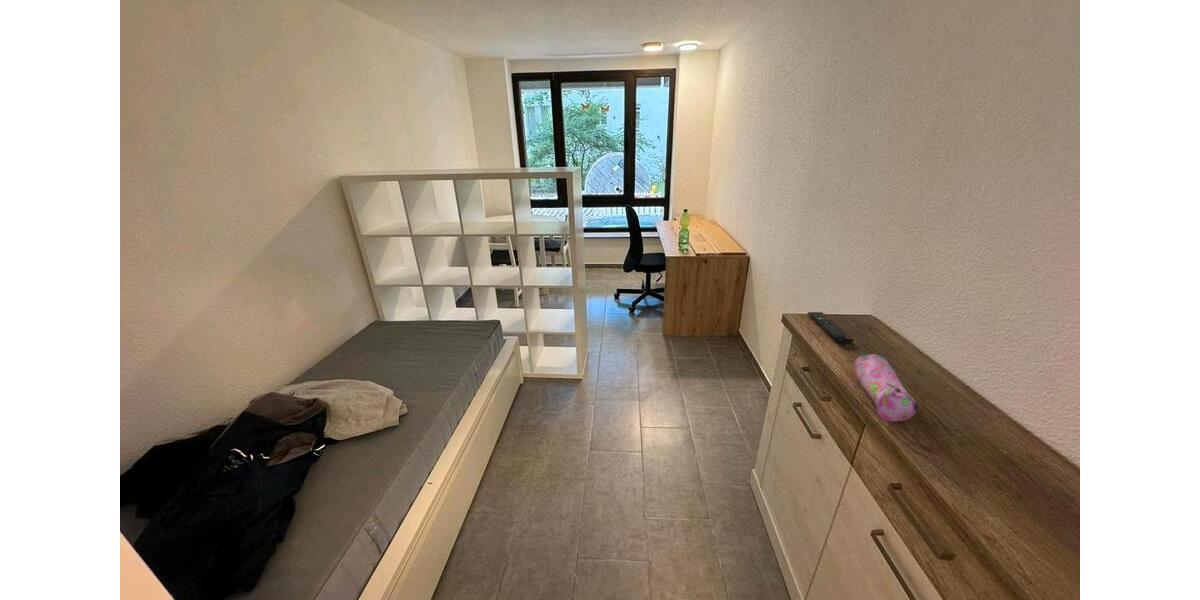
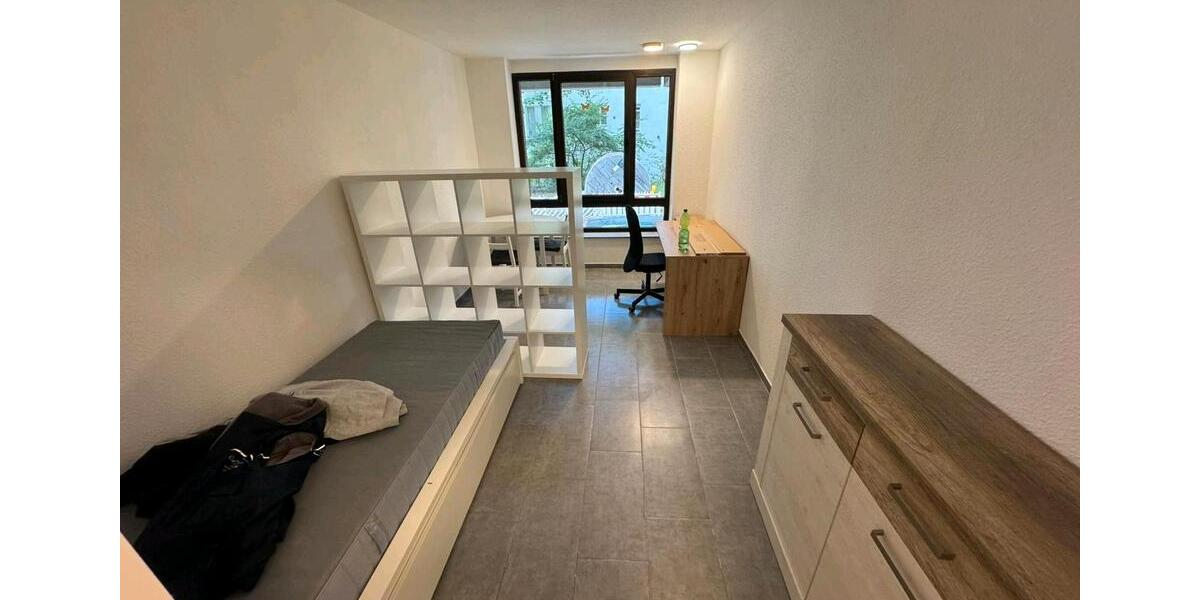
- remote control [807,311,854,345]
- pencil case [853,353,921,423]
